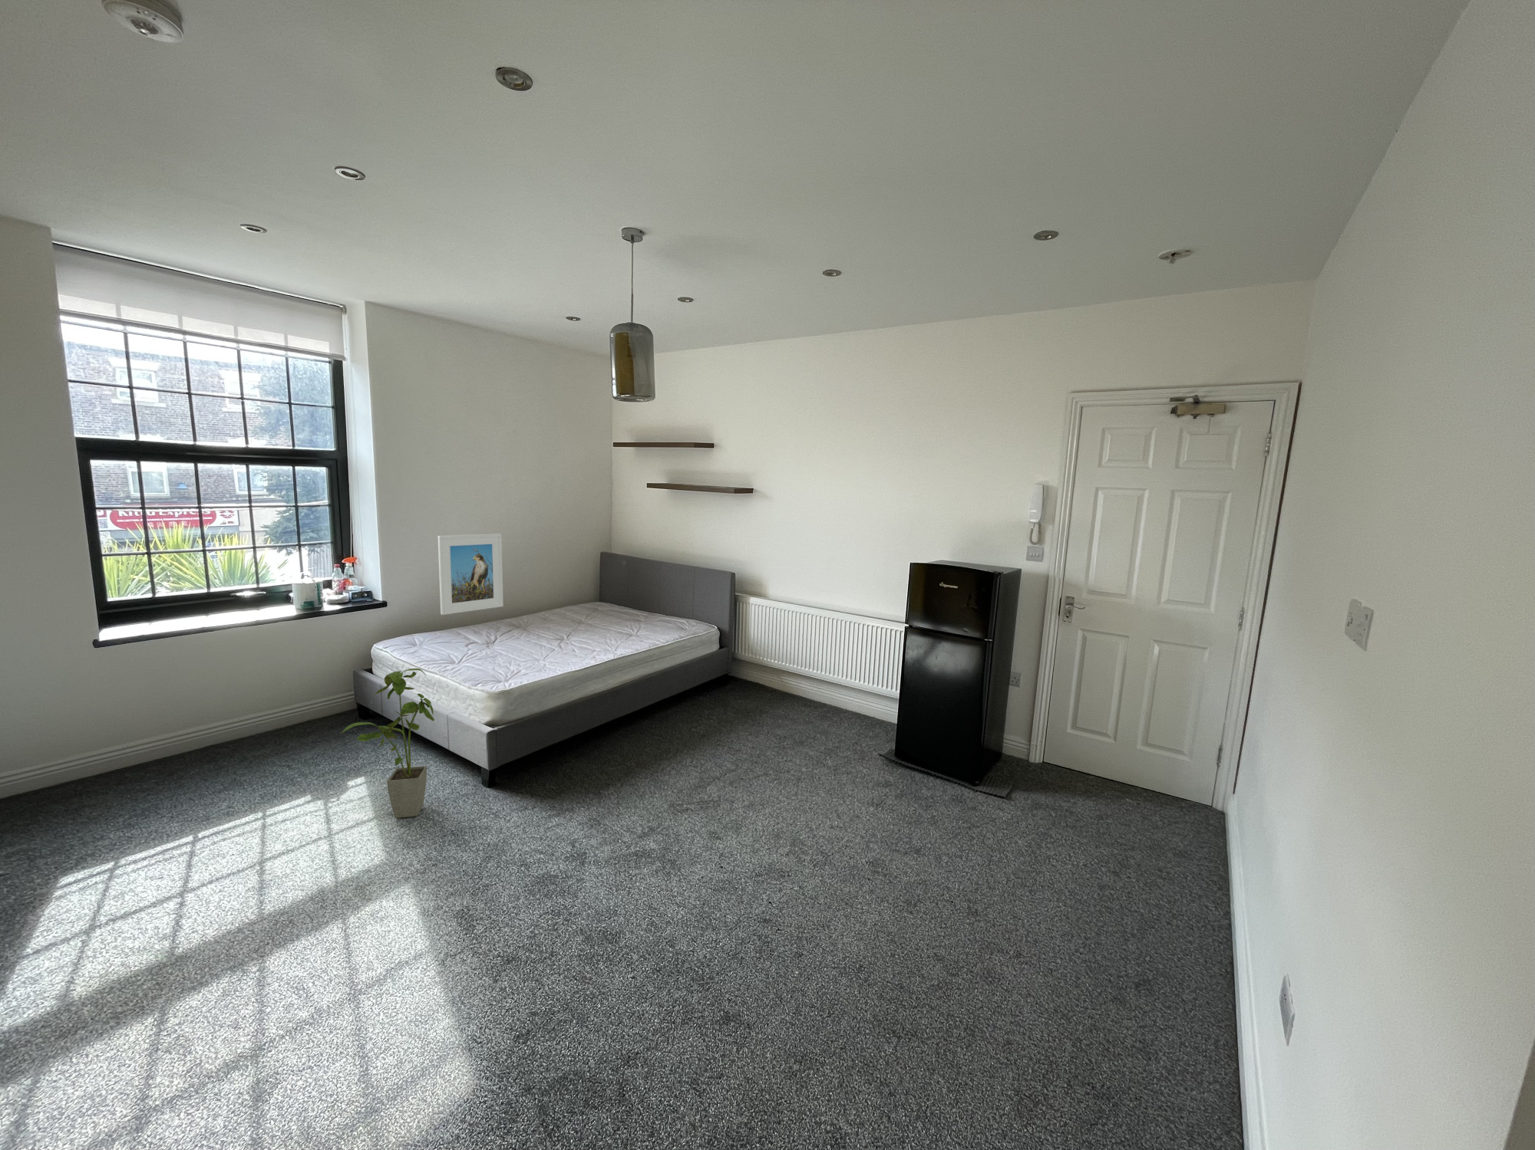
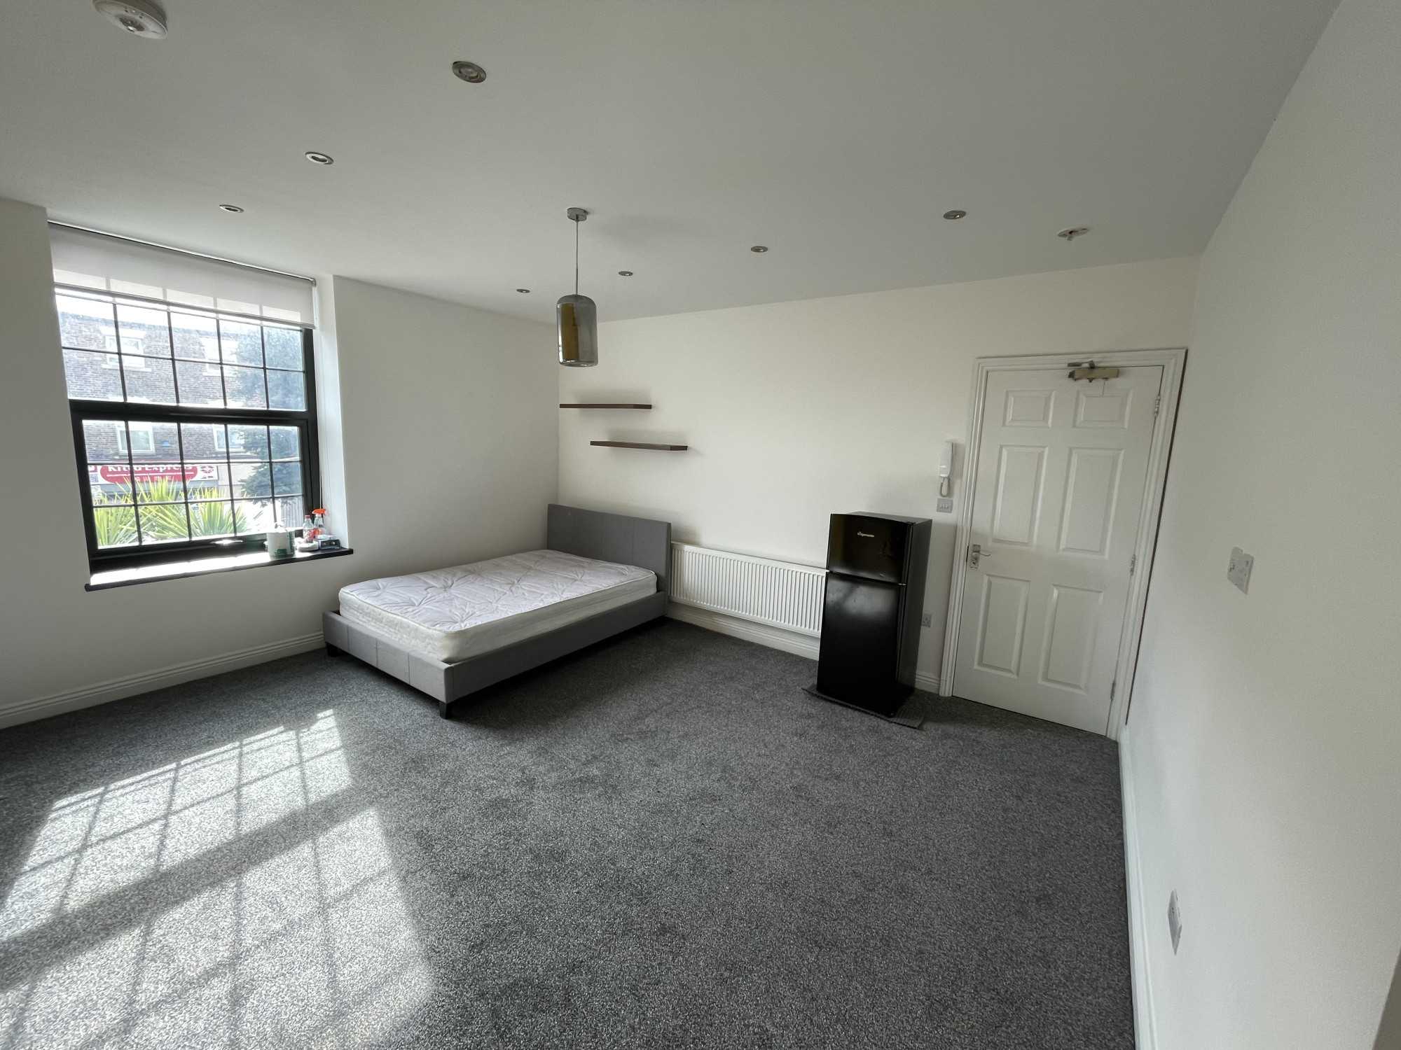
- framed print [436,533,504,616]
- house plant [340,668,435,819]
